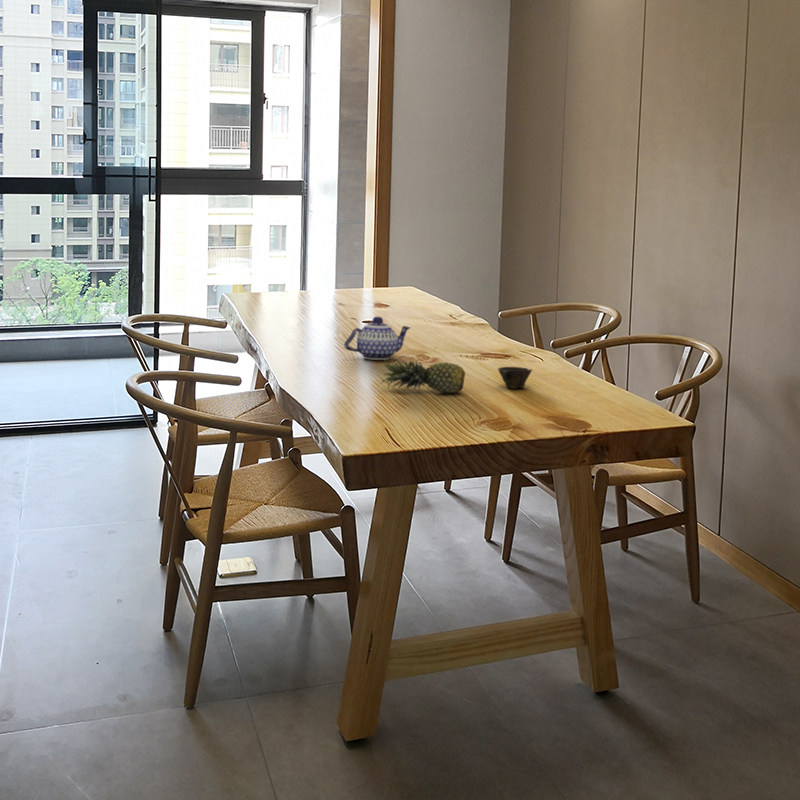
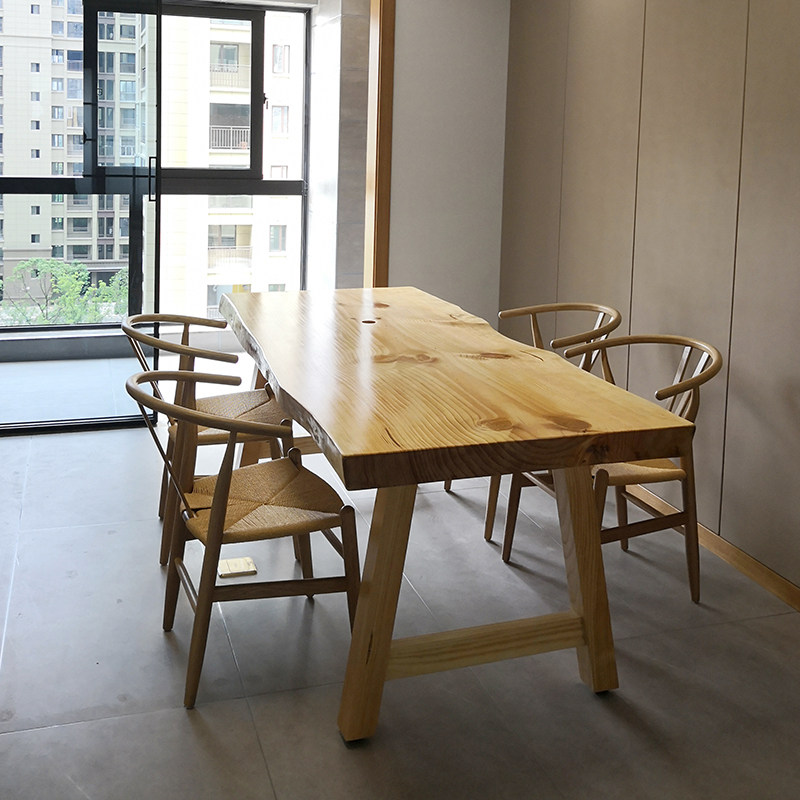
- fruit [381,356,466,394]
- teapot [343,315,412,361]
- cup [497,366,533,390]
